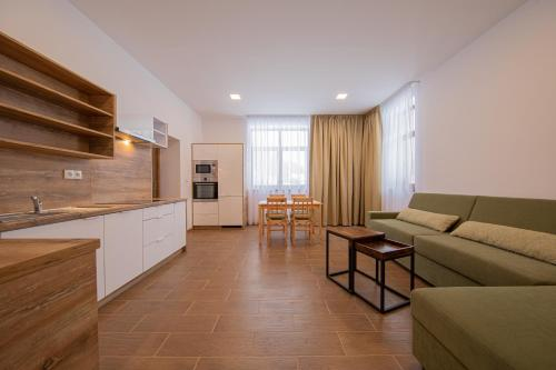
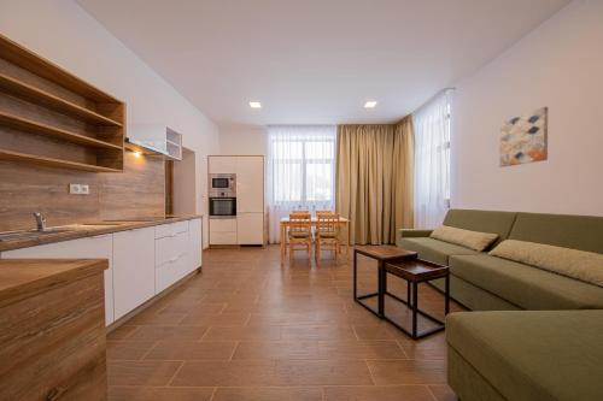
+ wall art [498,106,549,169]
